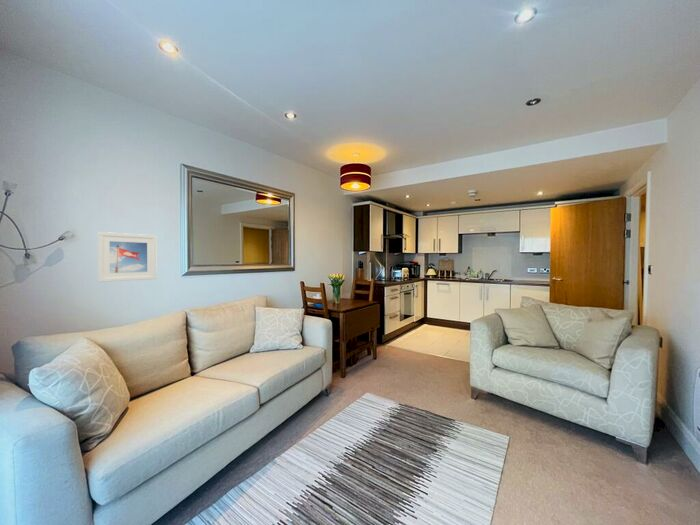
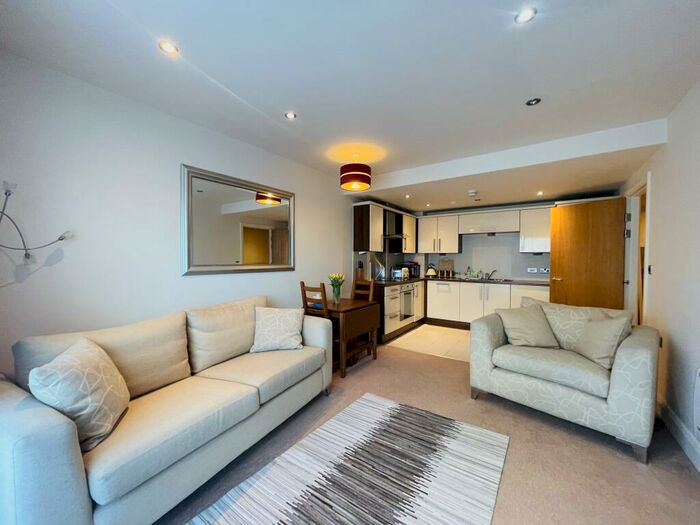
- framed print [97,231,158,283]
